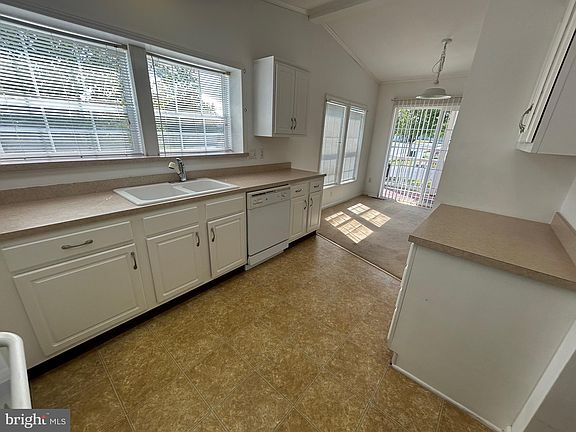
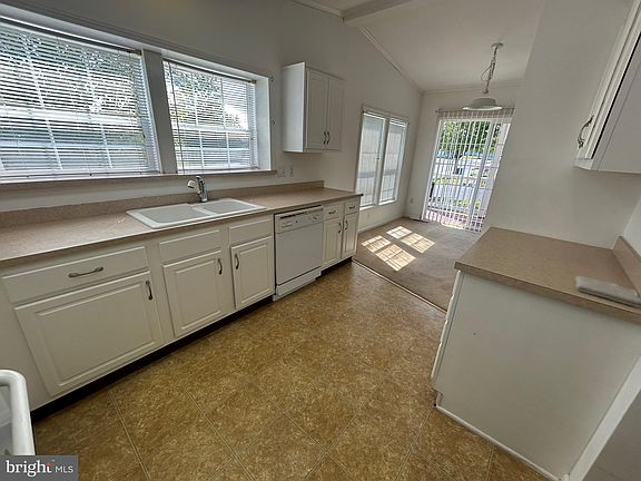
+ washcloth [574,275,641,308]
